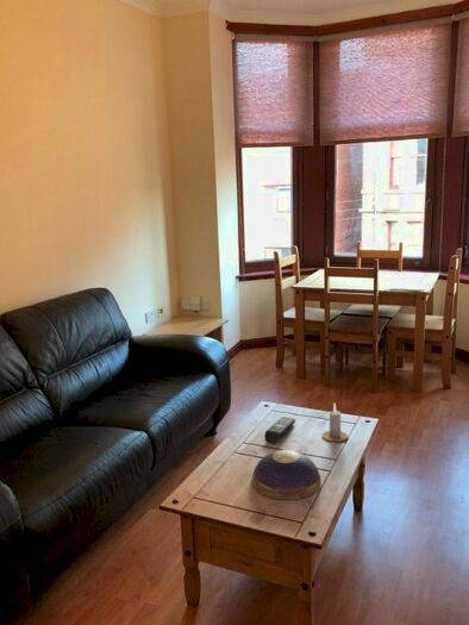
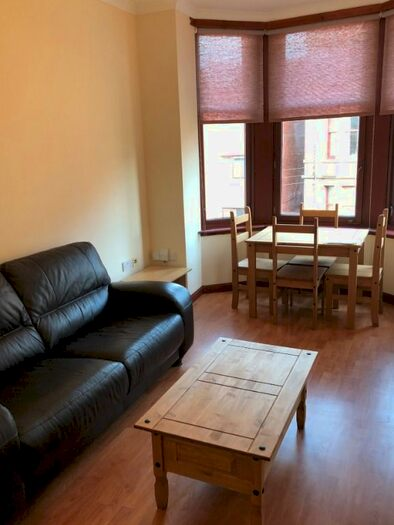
- remote control [264,417,296,444]
- candle [321,404,349,443]
- decorative bowl [251,449,321,501]
